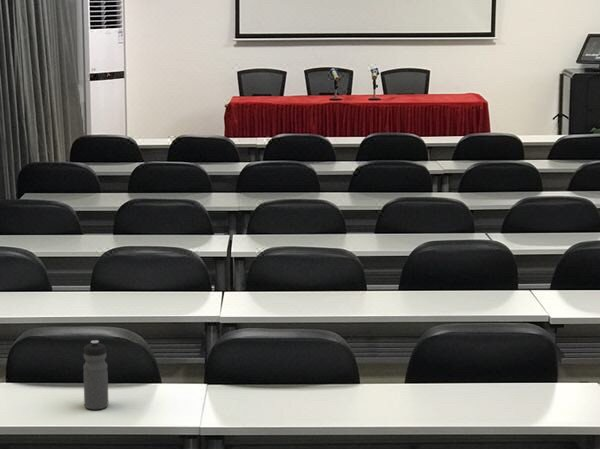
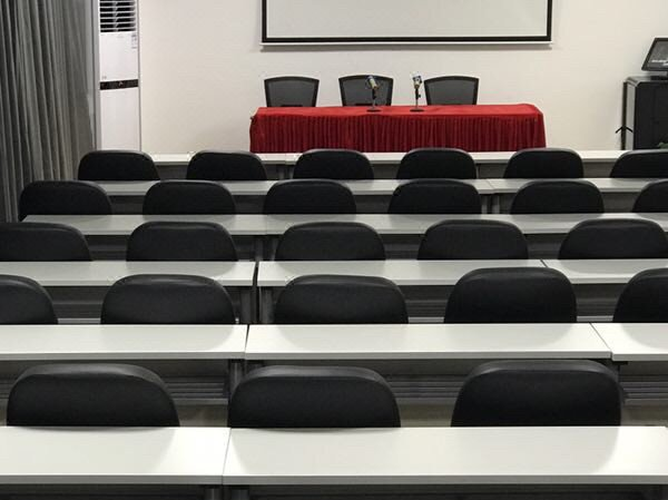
- water bottle [82,339,109,411]
